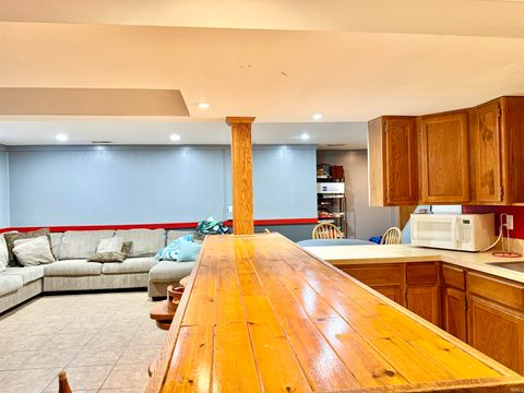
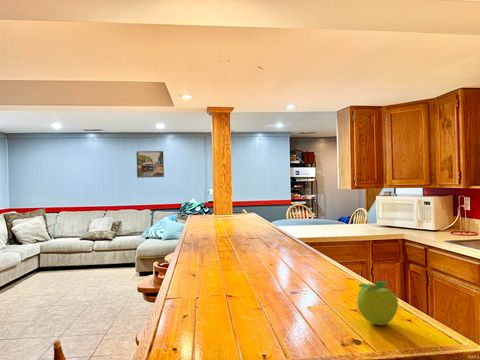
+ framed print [136,150,165,179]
+ fruit [356,280,399,326]
